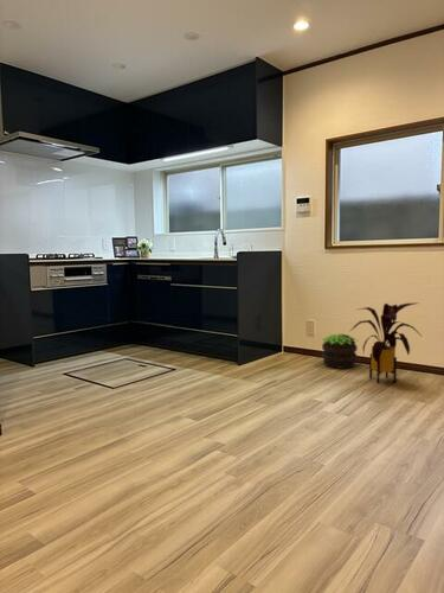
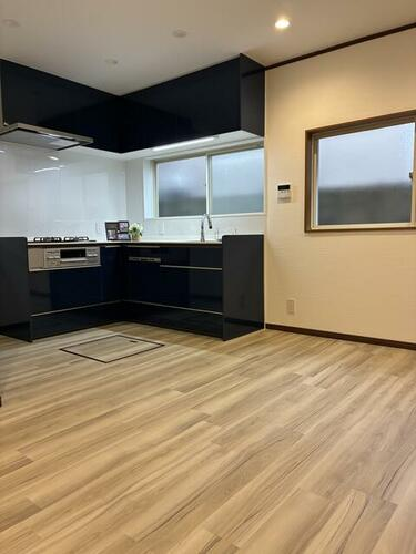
- potted plant [321,333,359,370]
- house plant [349,301,422,384]
